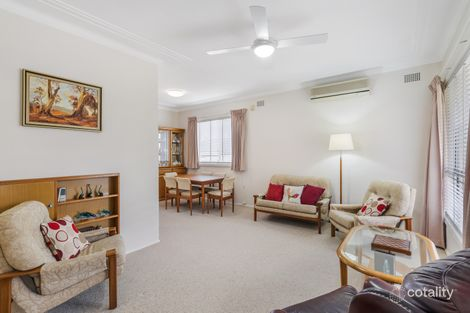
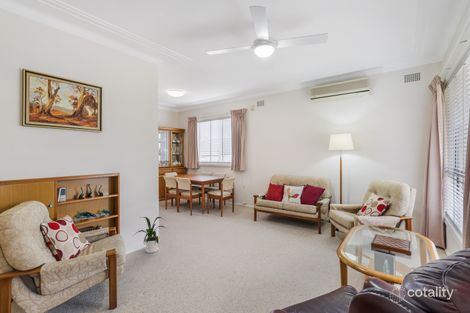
+ house plant [133,216,167,254]
